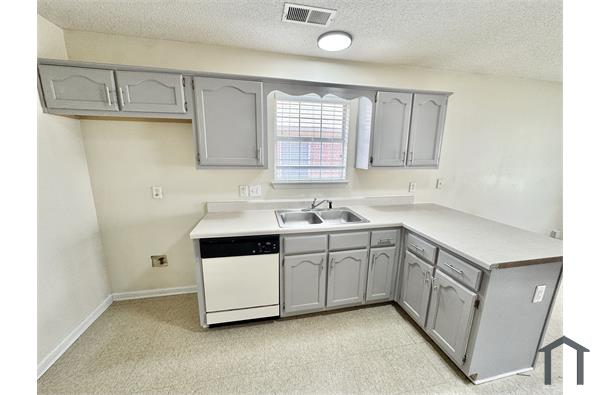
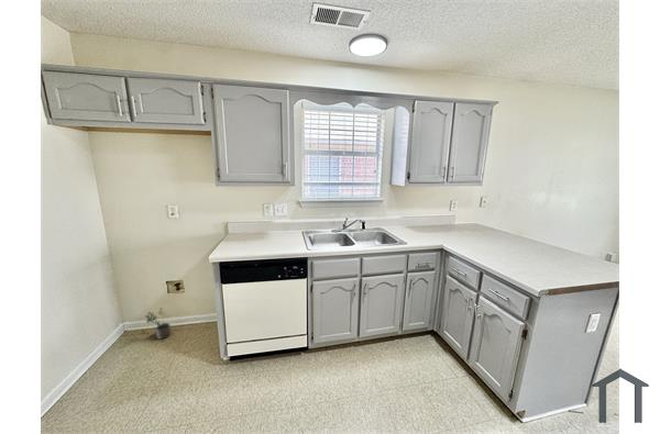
+ potted plant [144,307,172,341]
